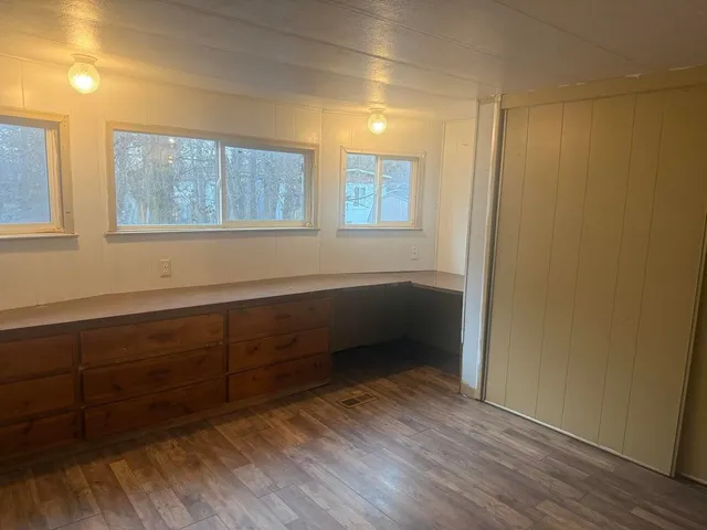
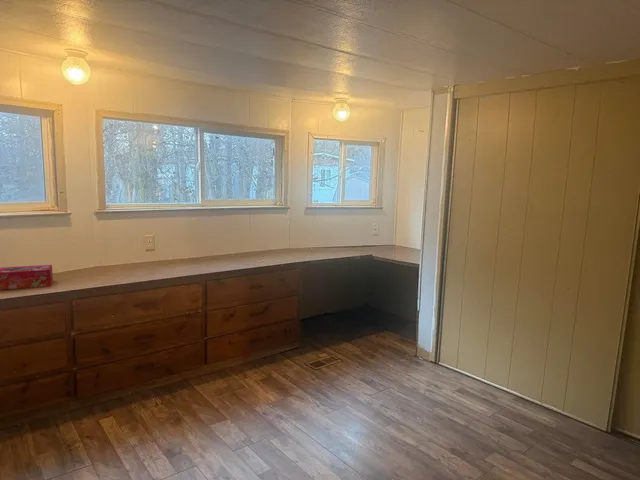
+ tissue box [0,264,54,291]
